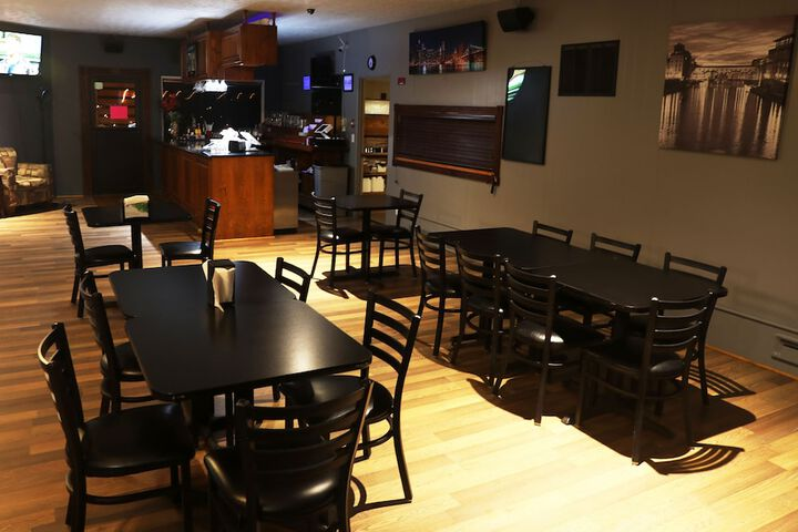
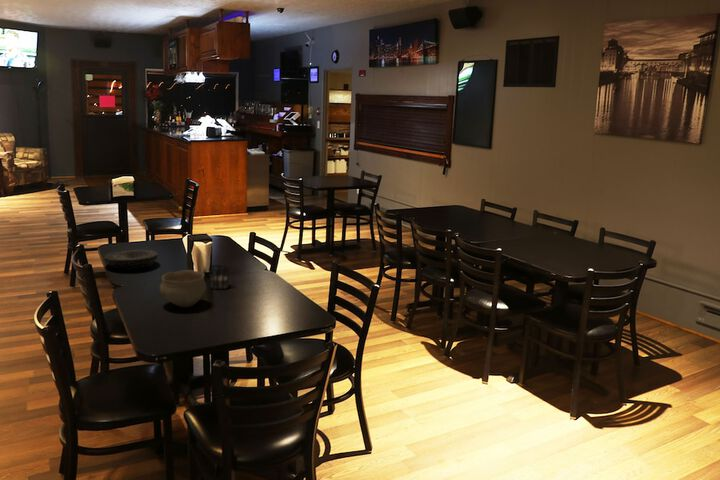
+ bowl [159,269,207,308]
+ cup [208,264,231,290]
+ plate [103,249,159,271]
